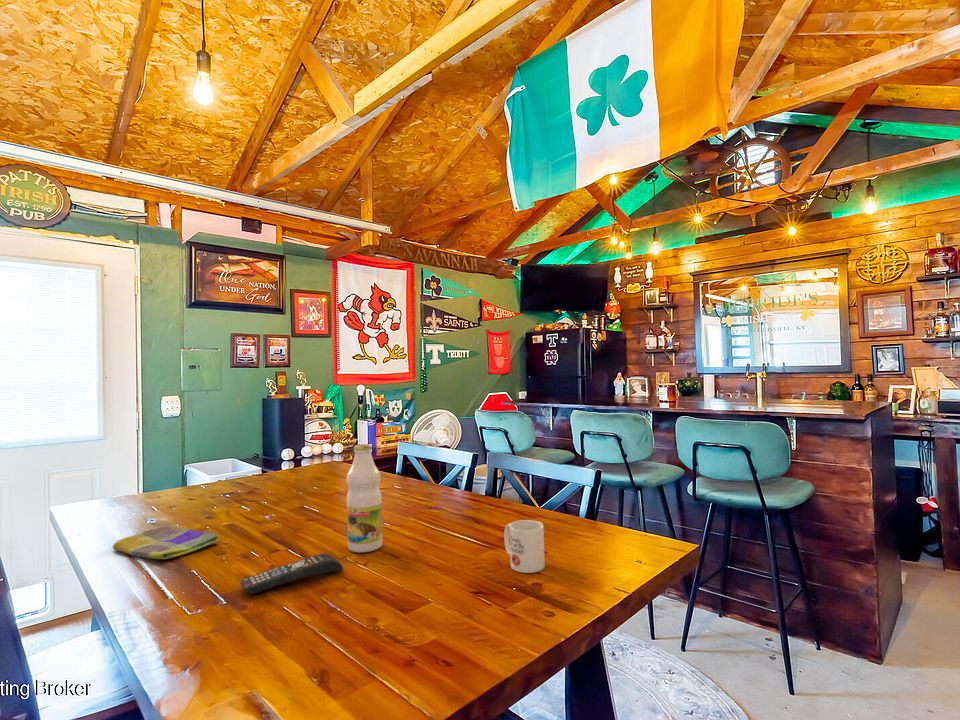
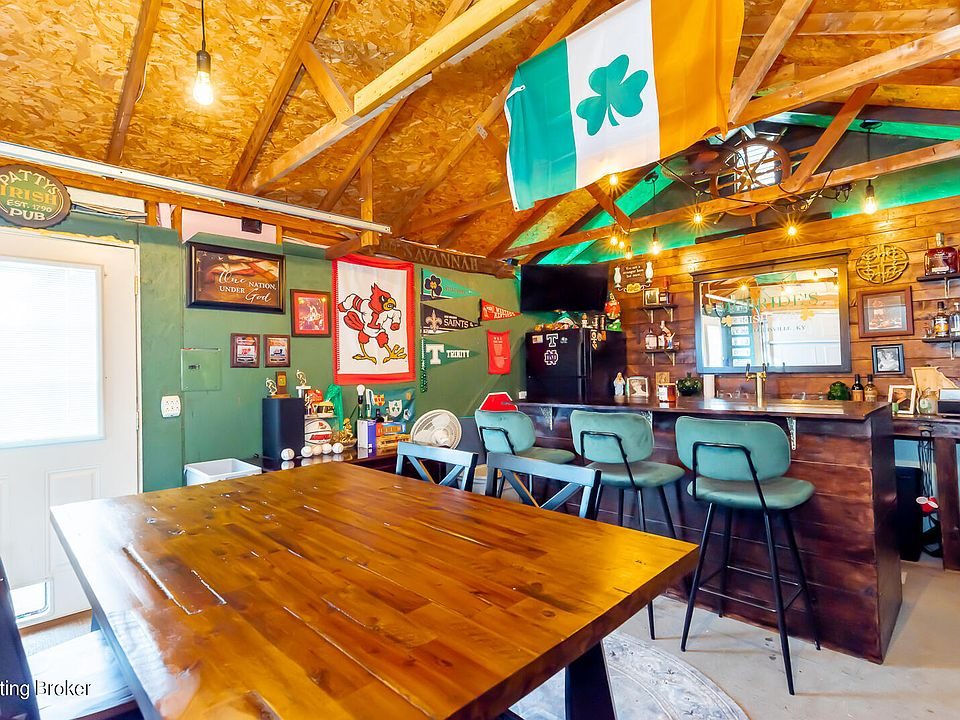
- mug [503,519,546,574]
- remote control [239,552,344,596]
- bottle [346,443,384,554]
- dish towel [112,524,220,560]
